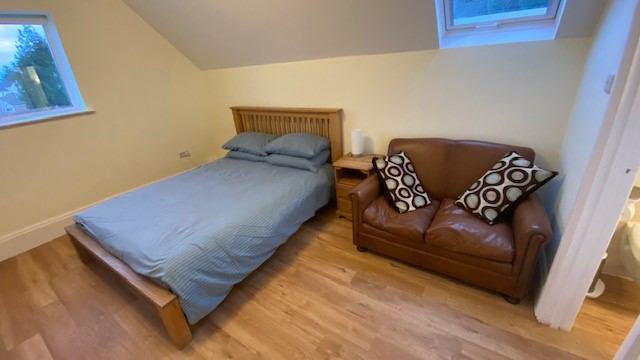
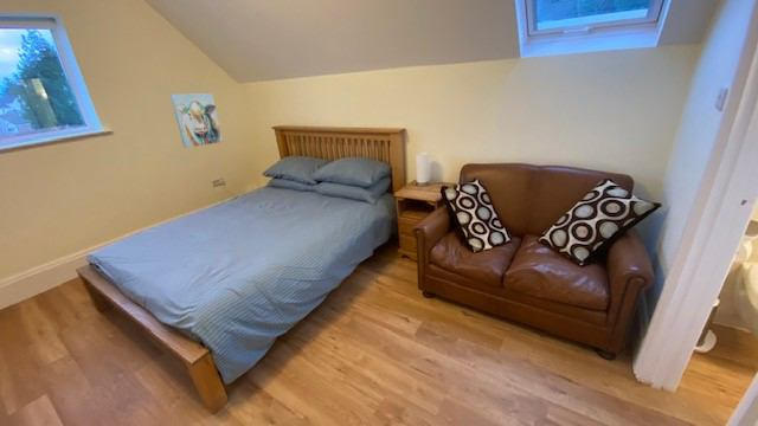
+ wall art [169,92,224,149]
